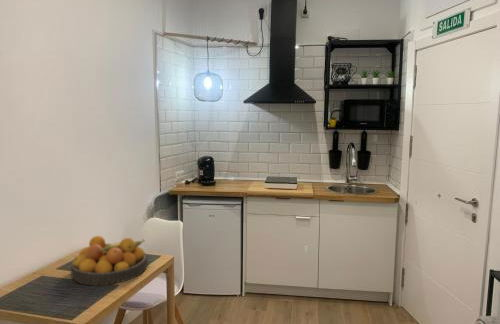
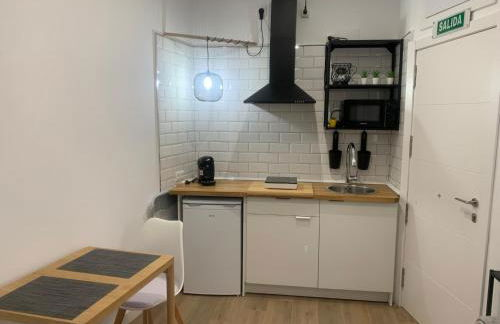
- fruit bowl [70,235,148,287]
